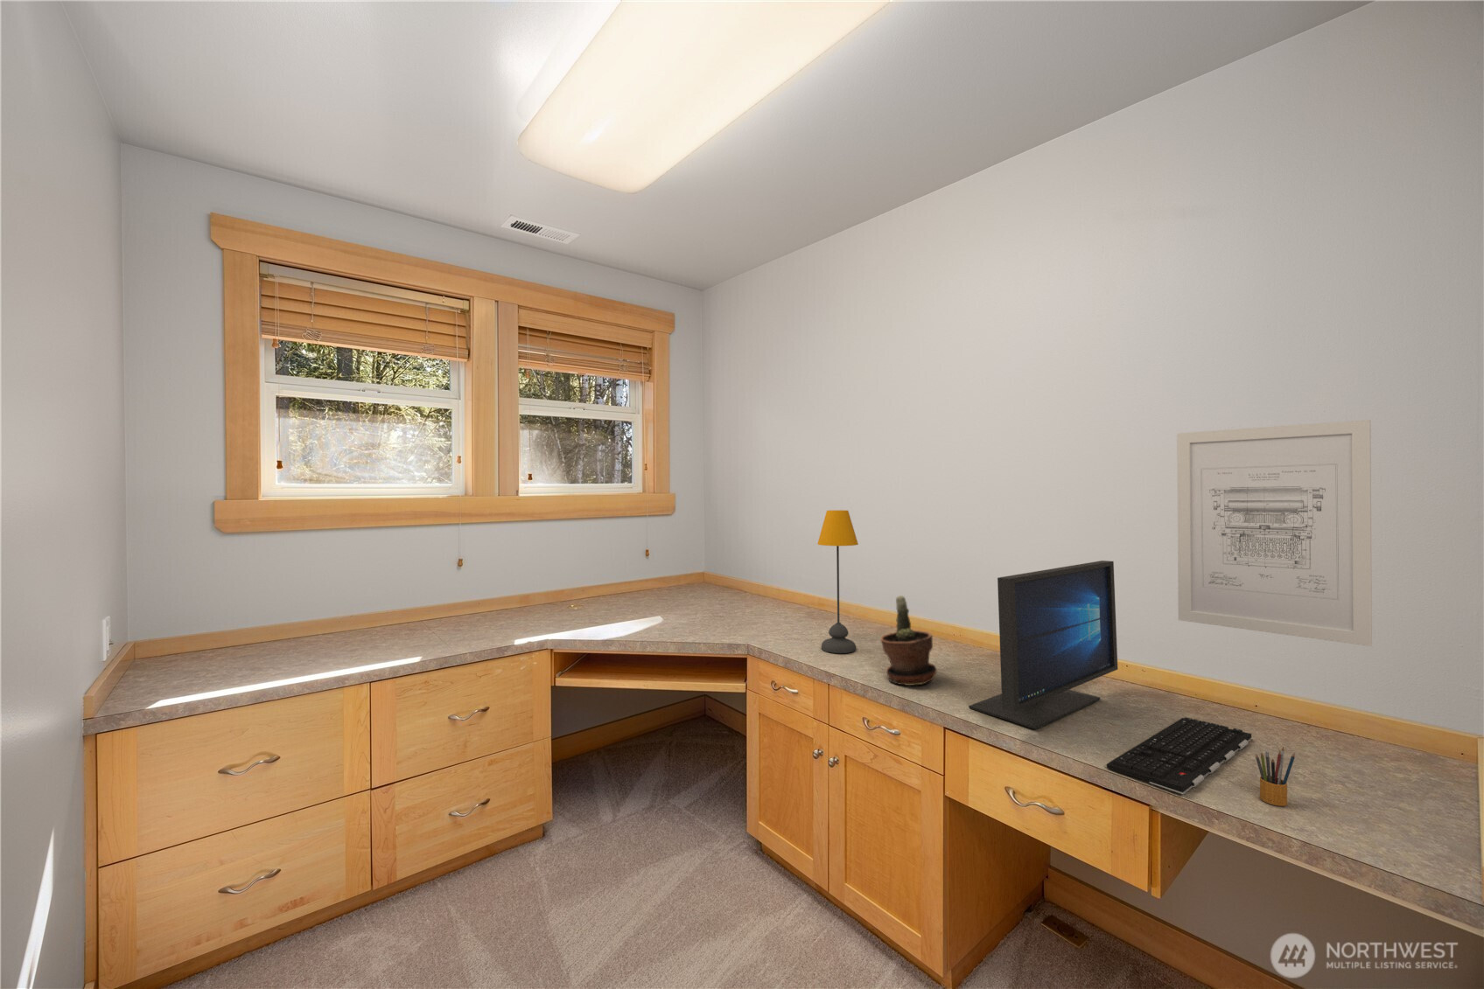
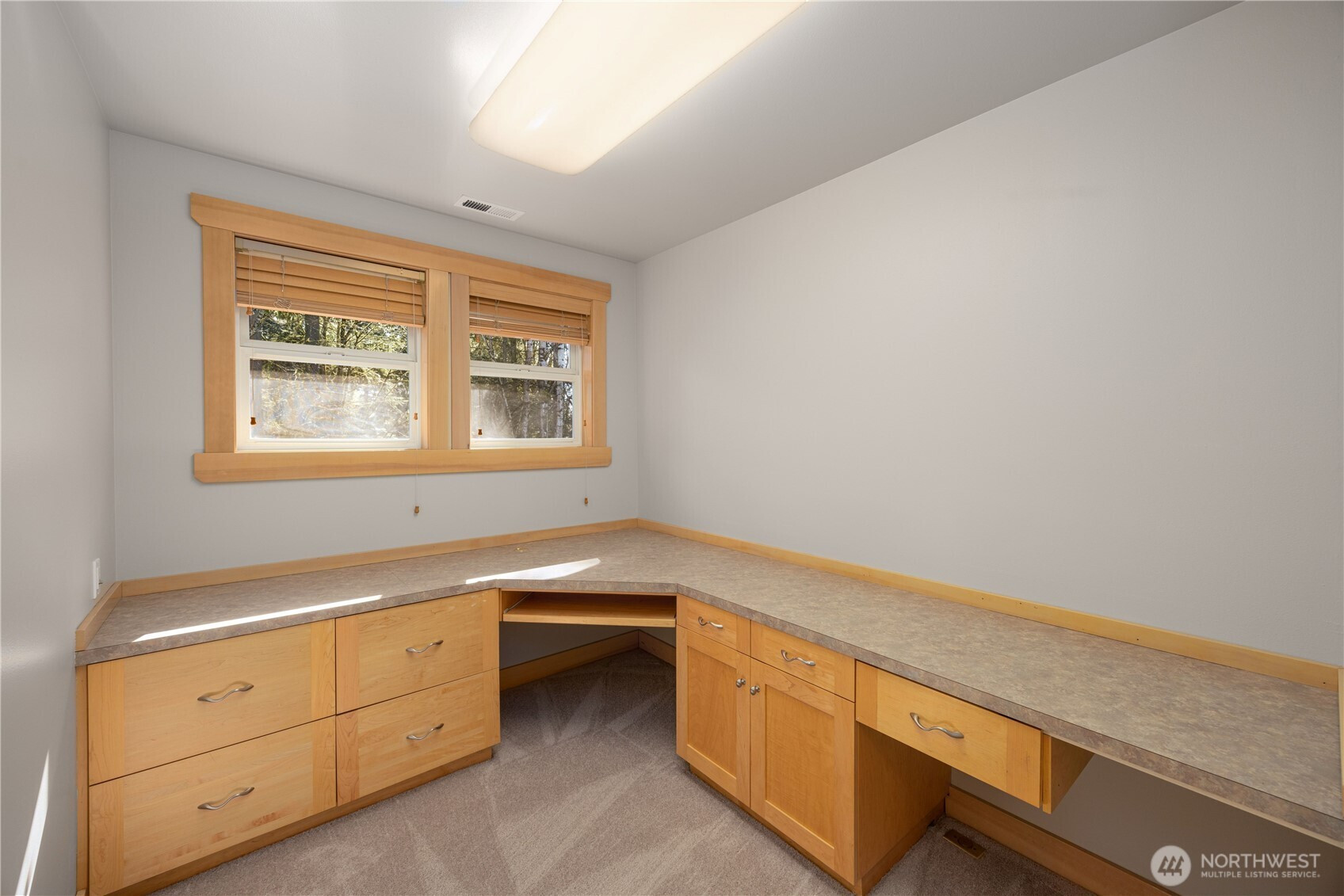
- potted plant [879,595,939,687]
- pencil box [1254,746,1296,807]
- table lamp [816,509,859,655]
- keyboard [1106,716,1252,795]
- monitor [967,560,1119,731]
- wall art [1176,418,1372,647]
